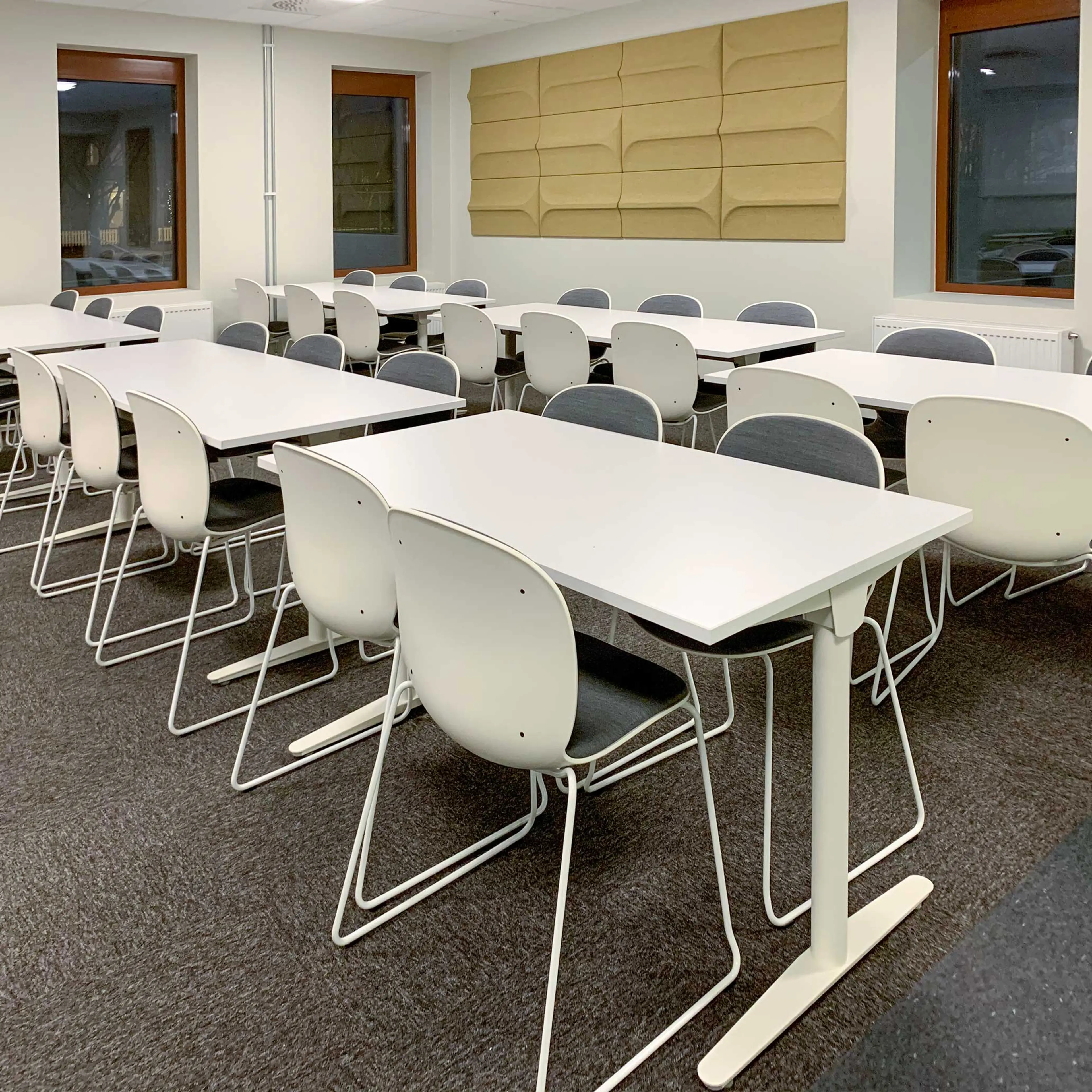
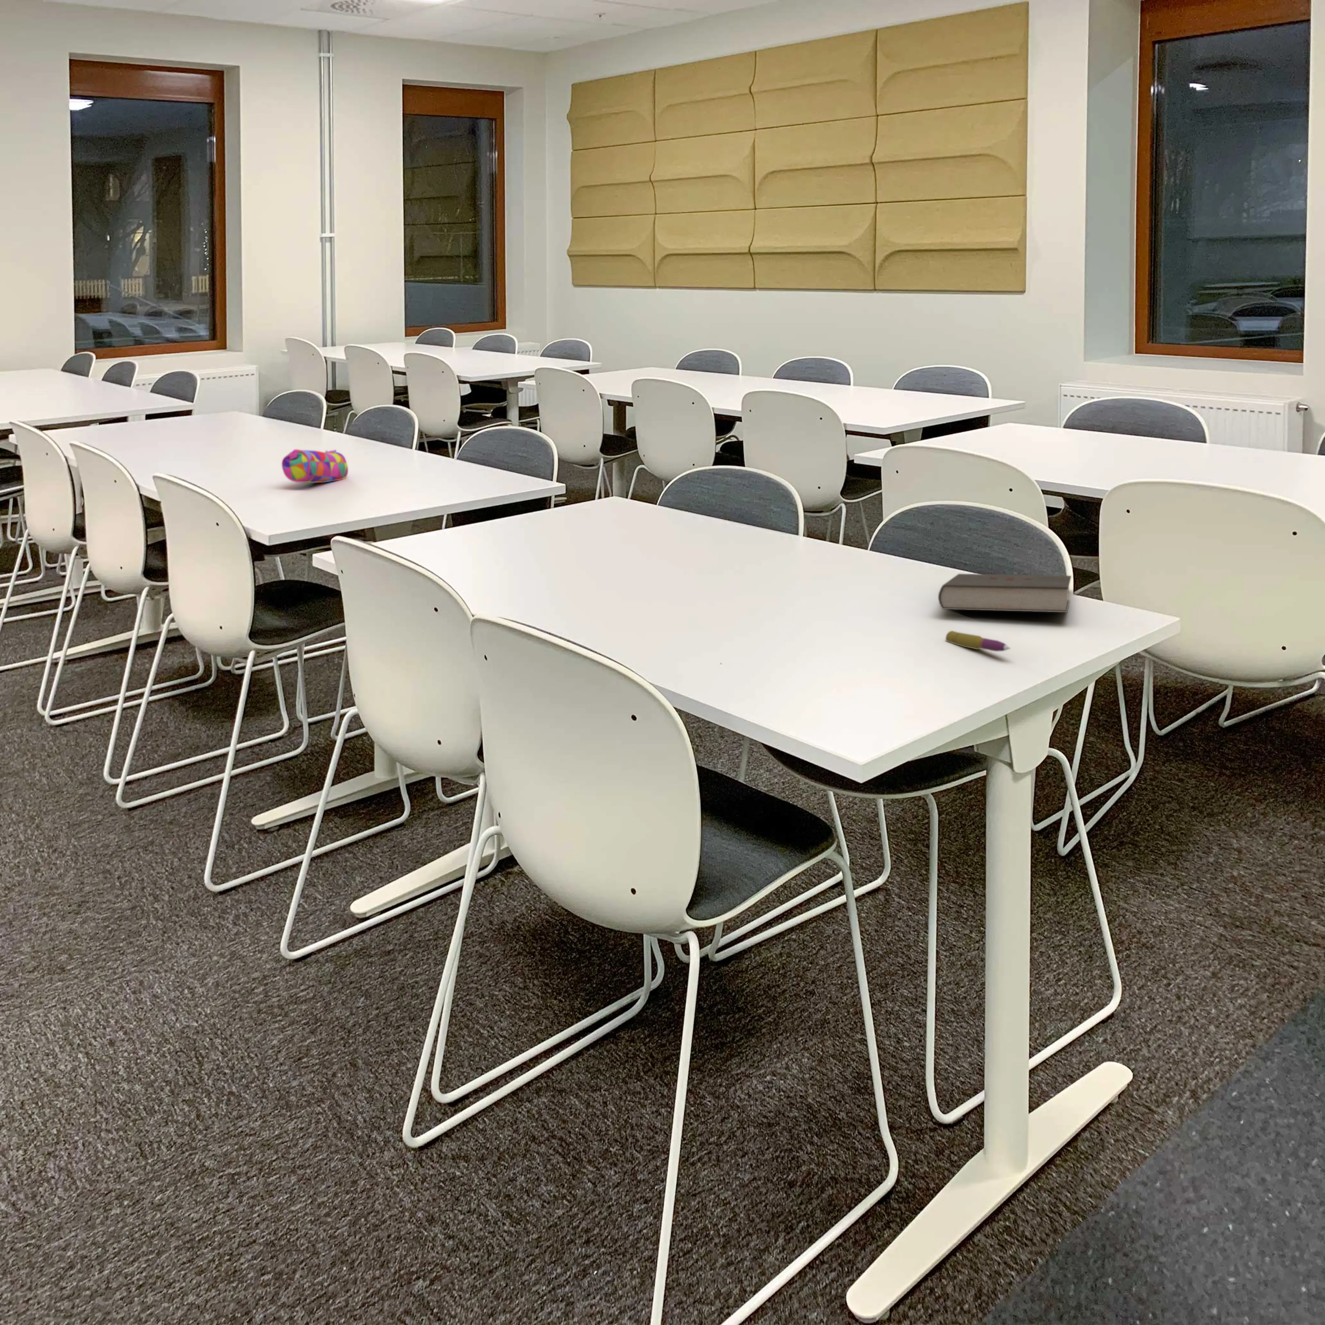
+ pencil case [282,449,348,483]
+ pen [945,631,1011,652]
+ book [938,574,1071,613]
